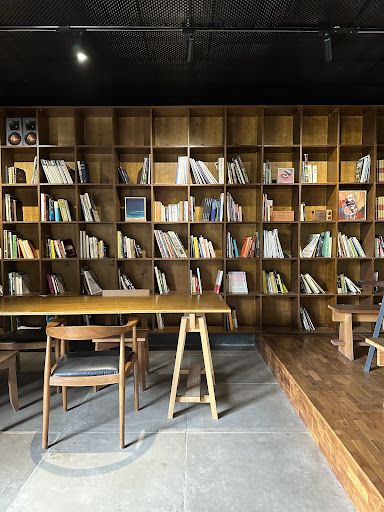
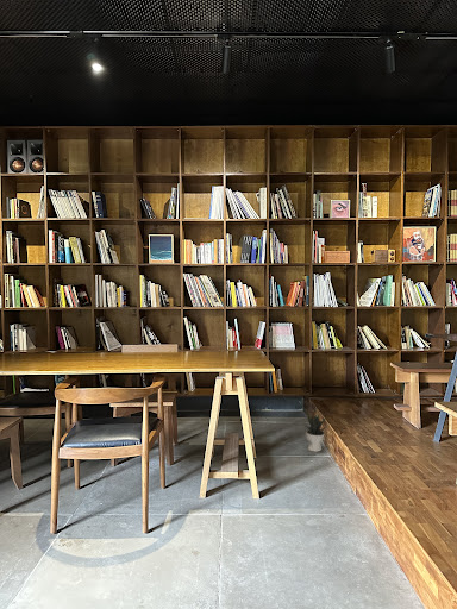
+ potted plant [302,410,327,453]
